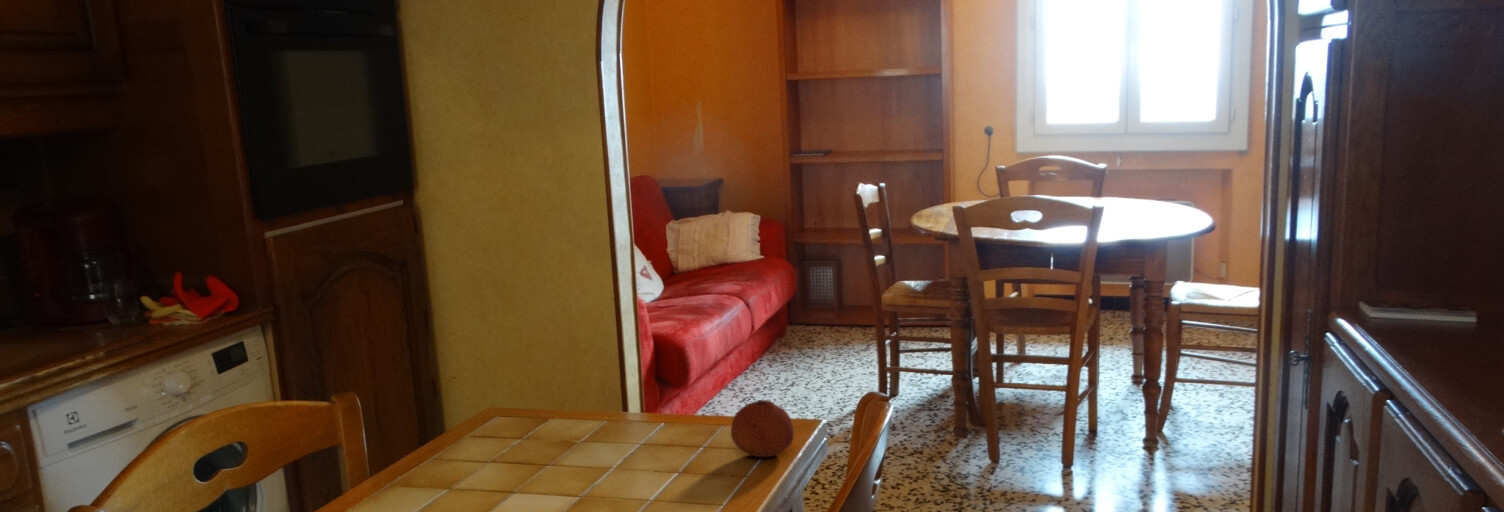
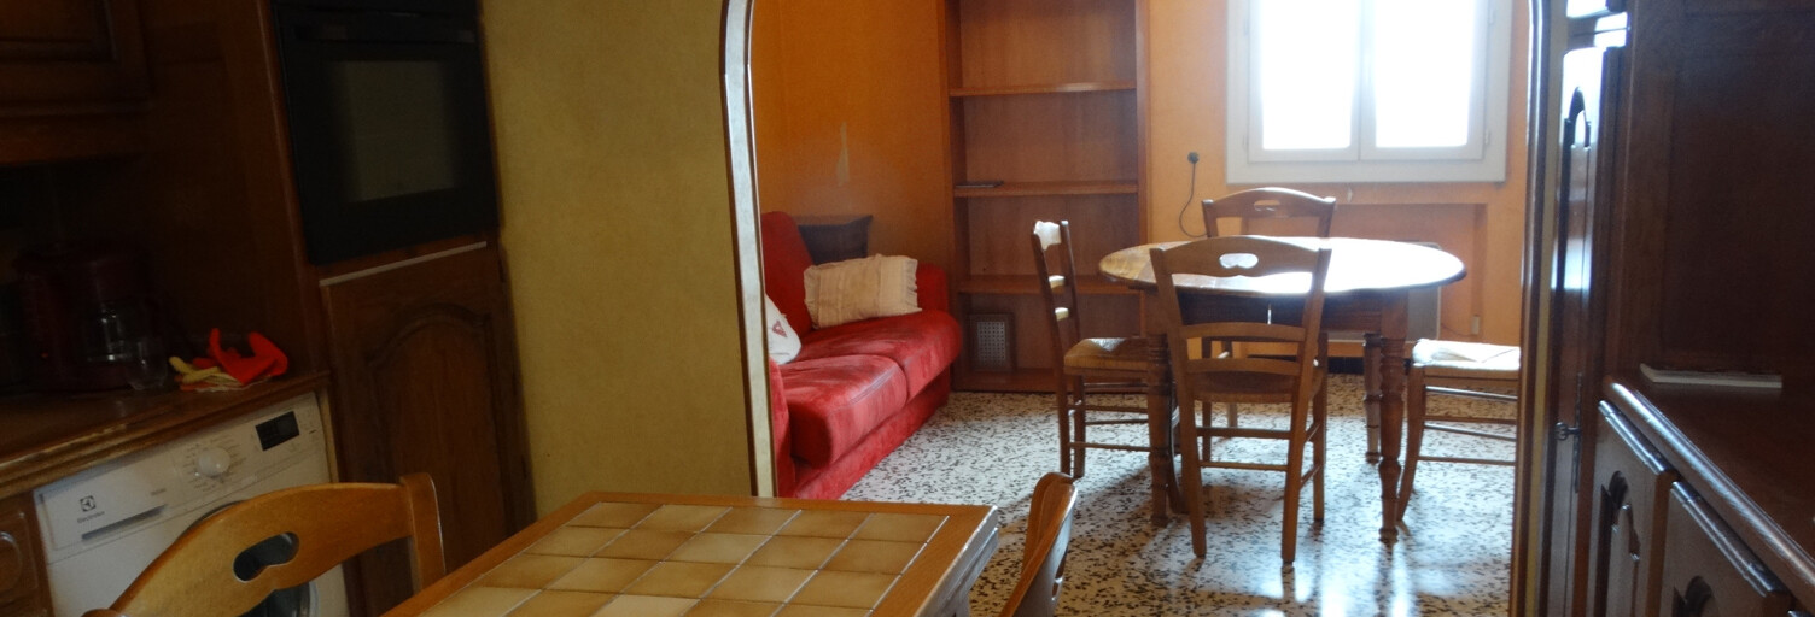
- fruit [730,399,795,458]
